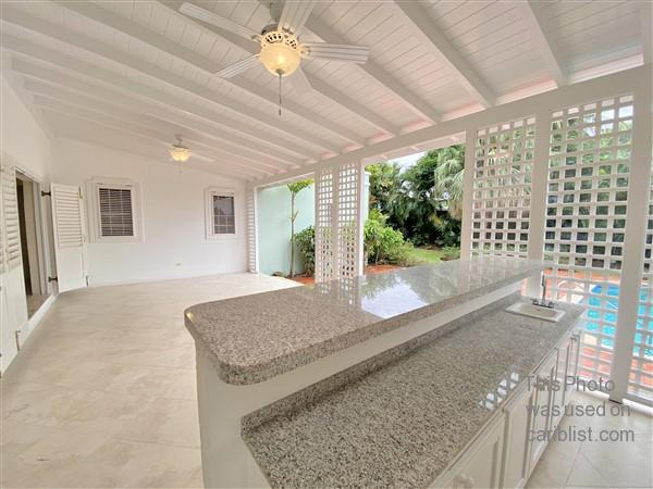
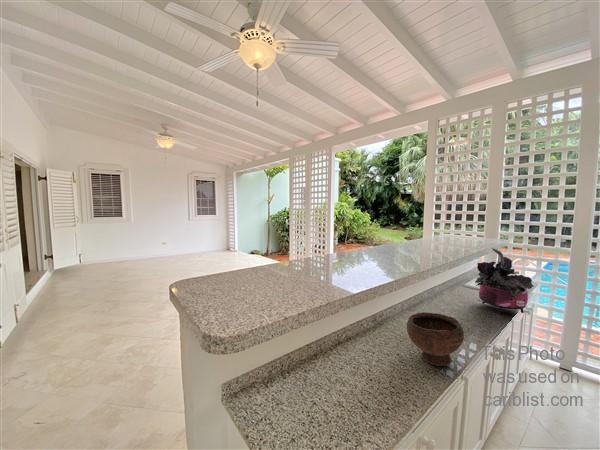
+ potted plant [474,247,535,314]
+ bowl [406,311,465,367]
